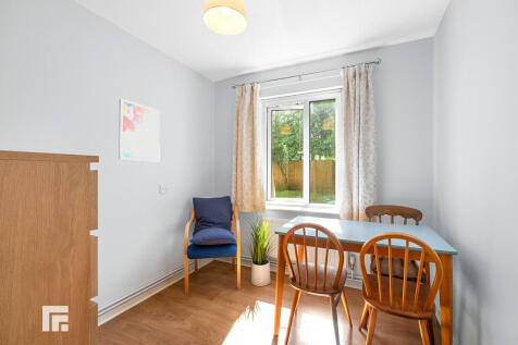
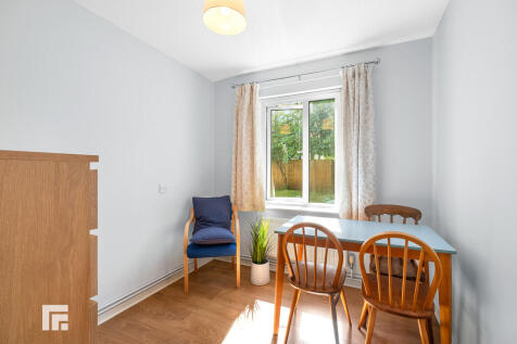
- wall art [118,98,161,162]
